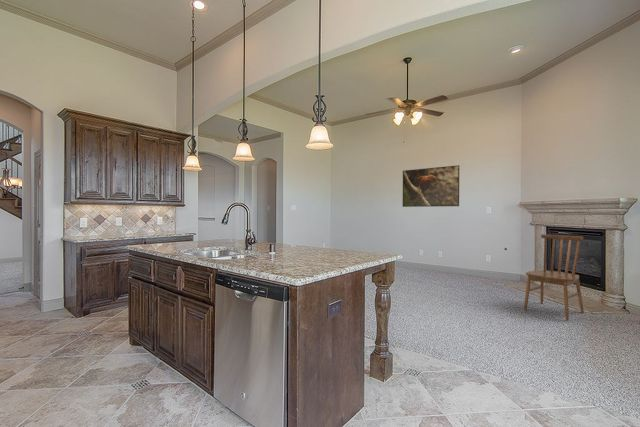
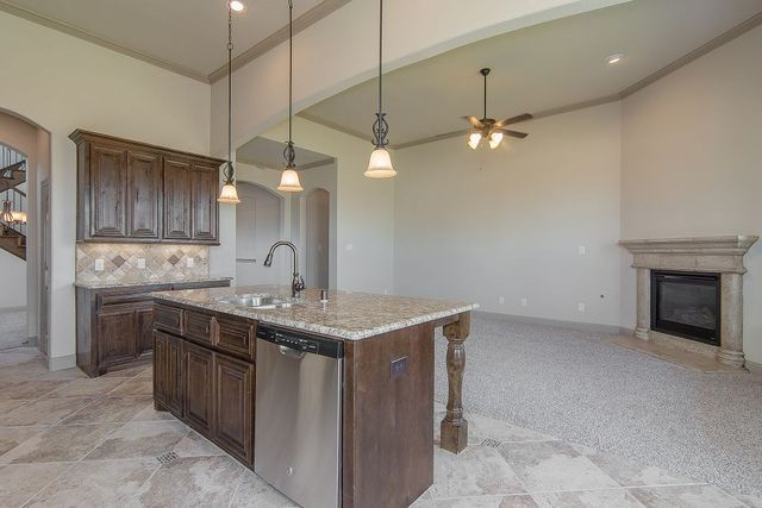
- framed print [402,164,460,208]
- dining chair [523,233,585,321]
